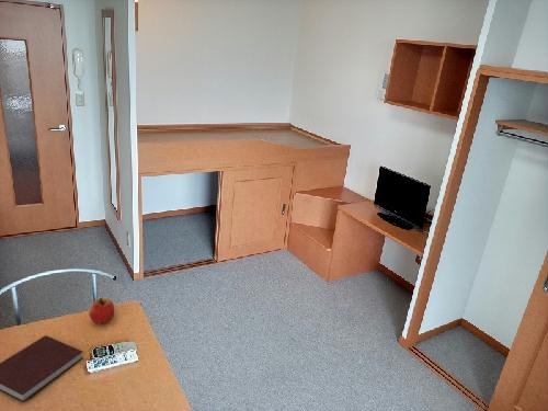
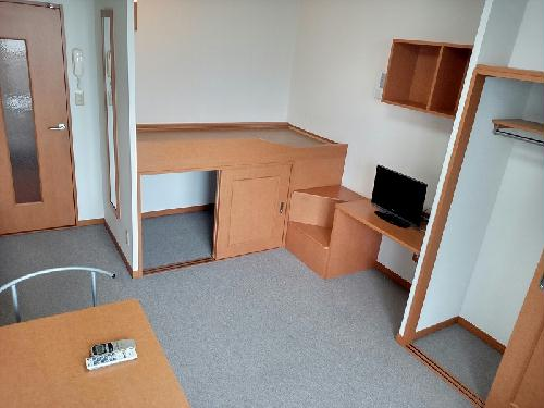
- apple [88,297,115,326]
- notebook [0,334,84,403]
